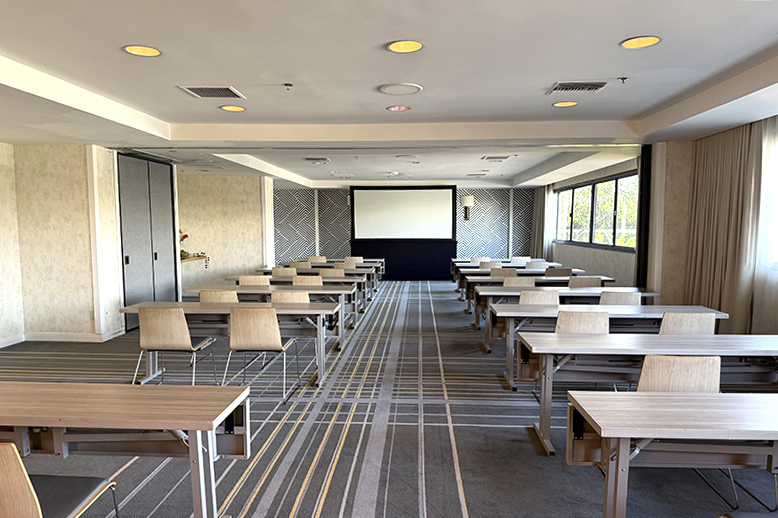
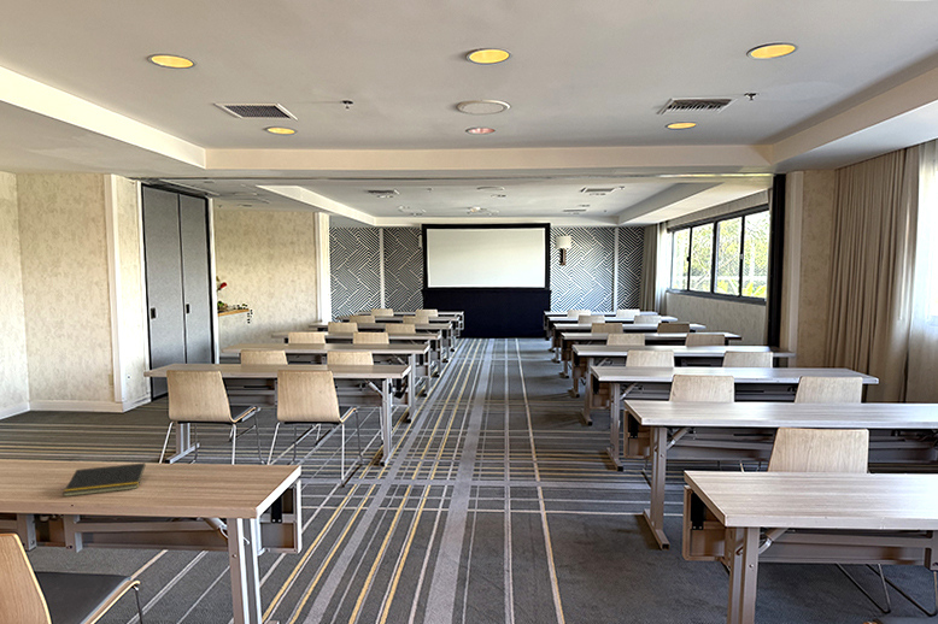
+ notepad [61,463,146,498]
